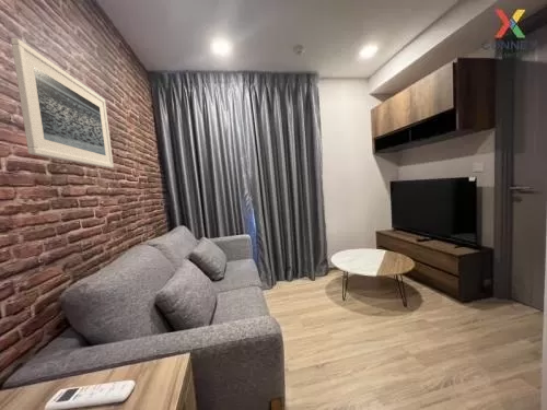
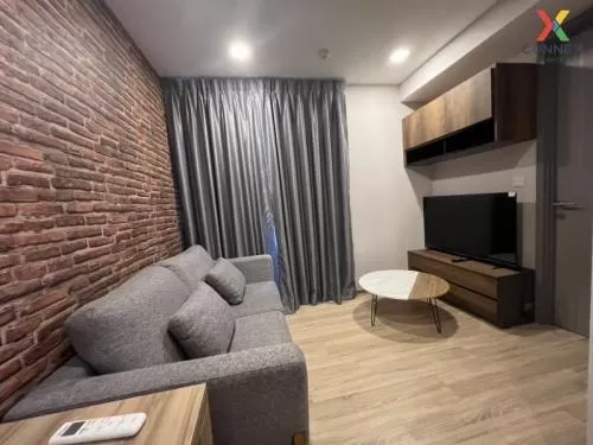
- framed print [10,37,115,169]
